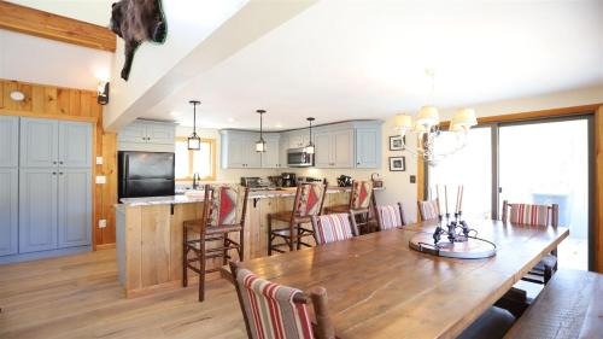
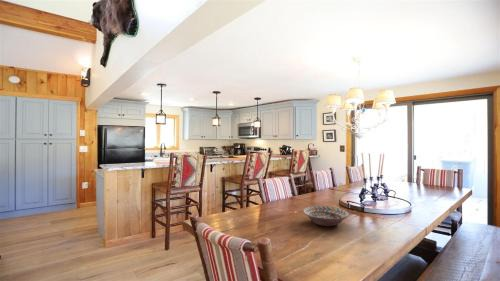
+ decorative bowl [302,205,350,227]
